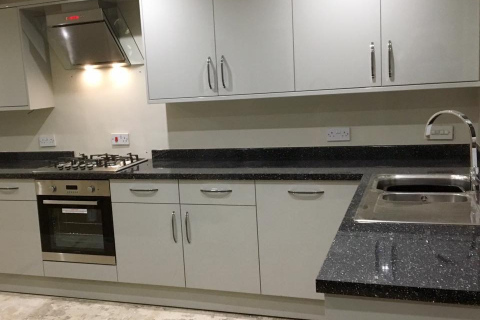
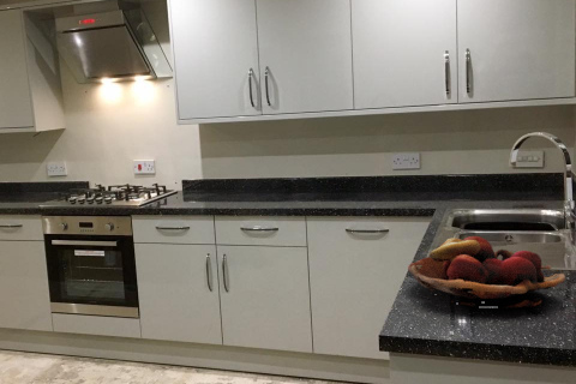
+ fruit basket [407,235,566,310]
